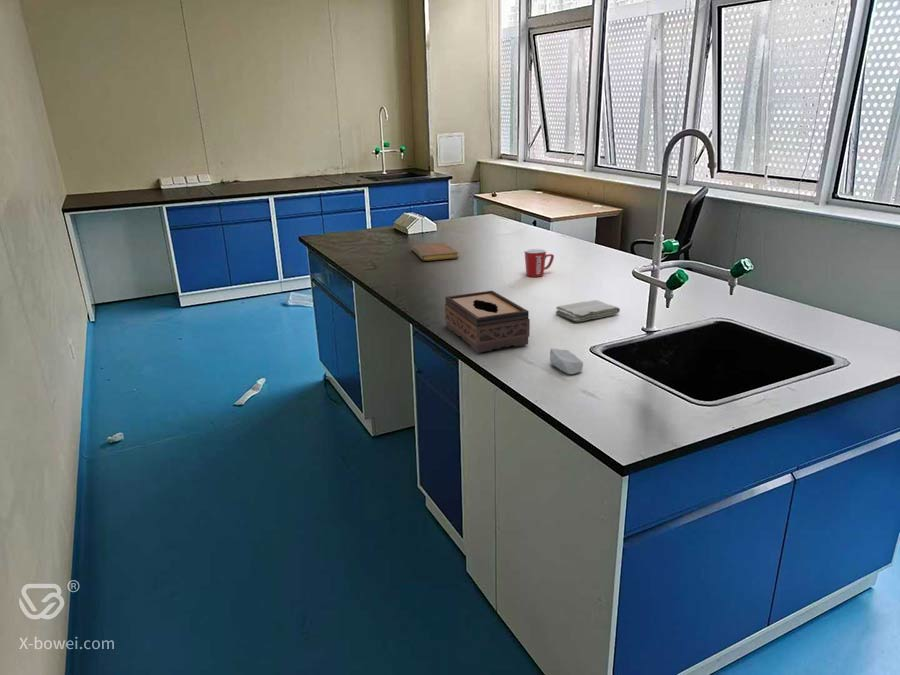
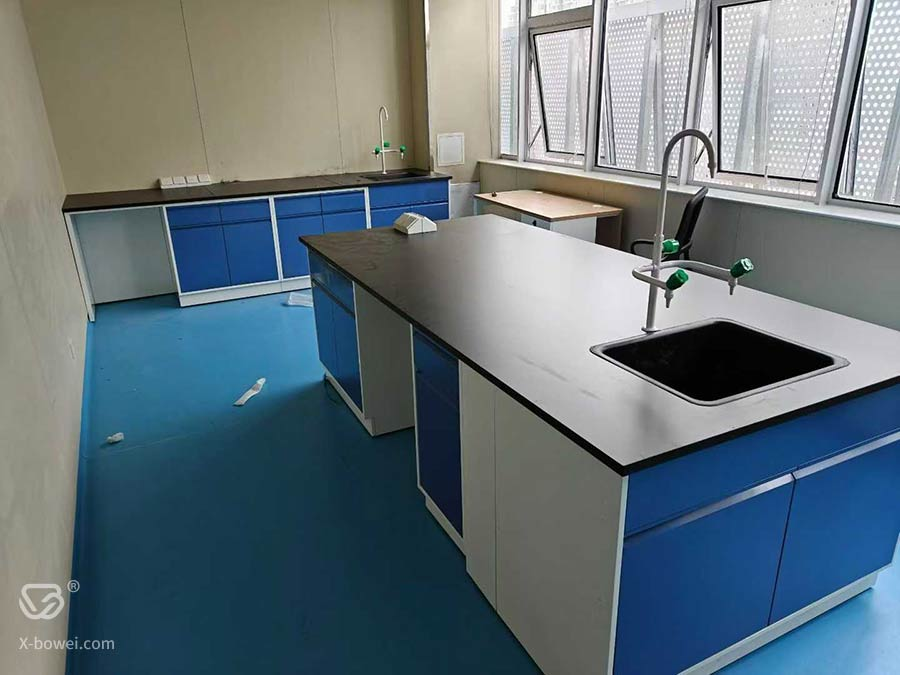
- notebook [410,242,460,262]
- soap bar [549,348,584,375]
- mug [524,248,555,278]
- tissue box [444,290,531,354]
- washcloth [555,299,621,323]
